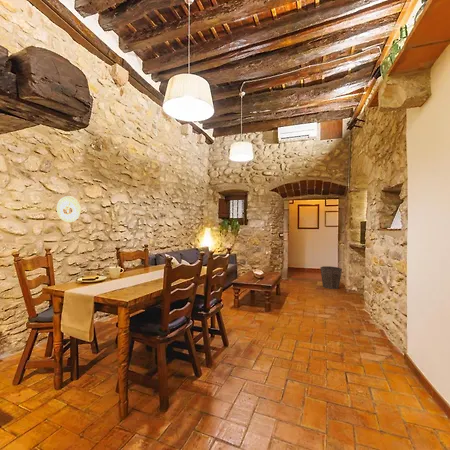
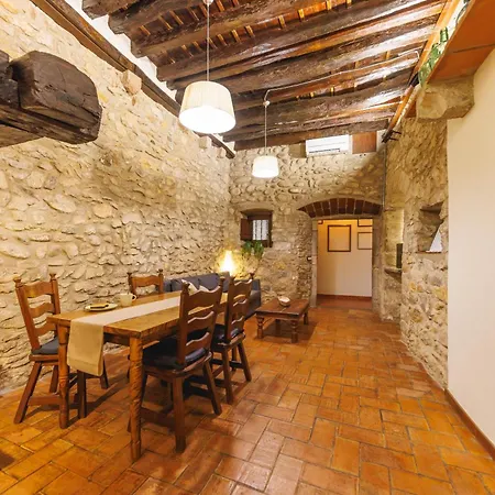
- waste bin [320,265,343,290]
- decorative plate [56,195,82,223]
